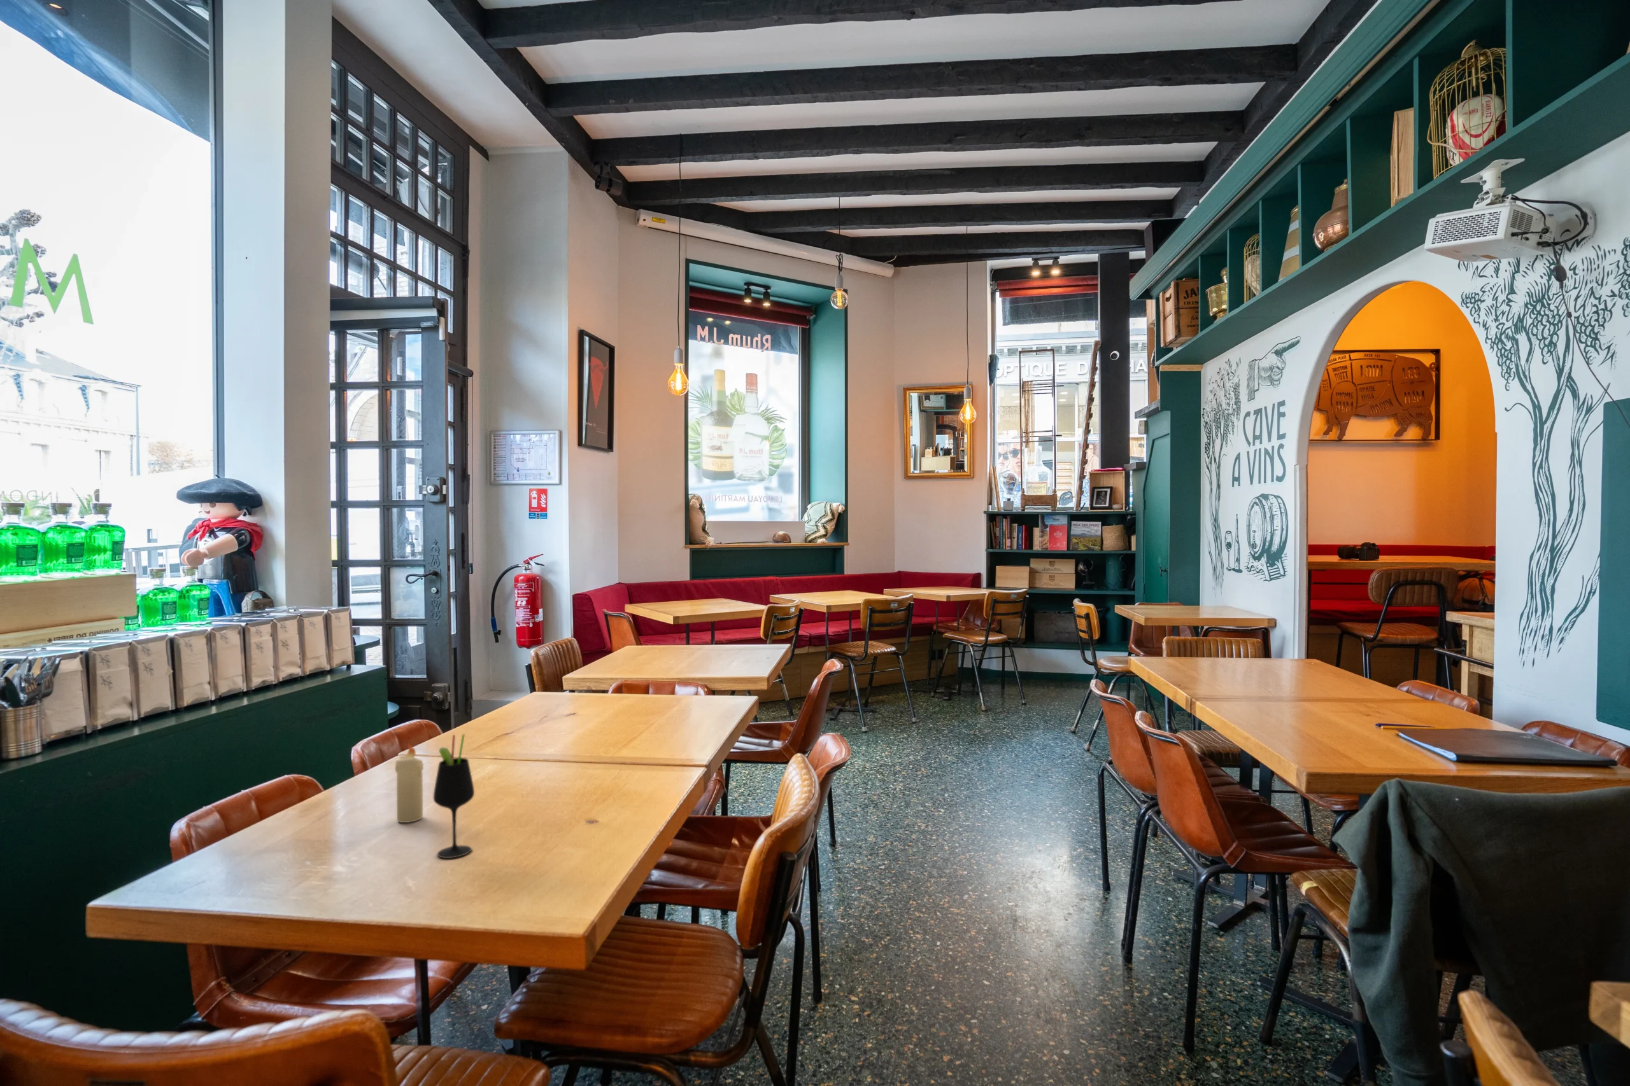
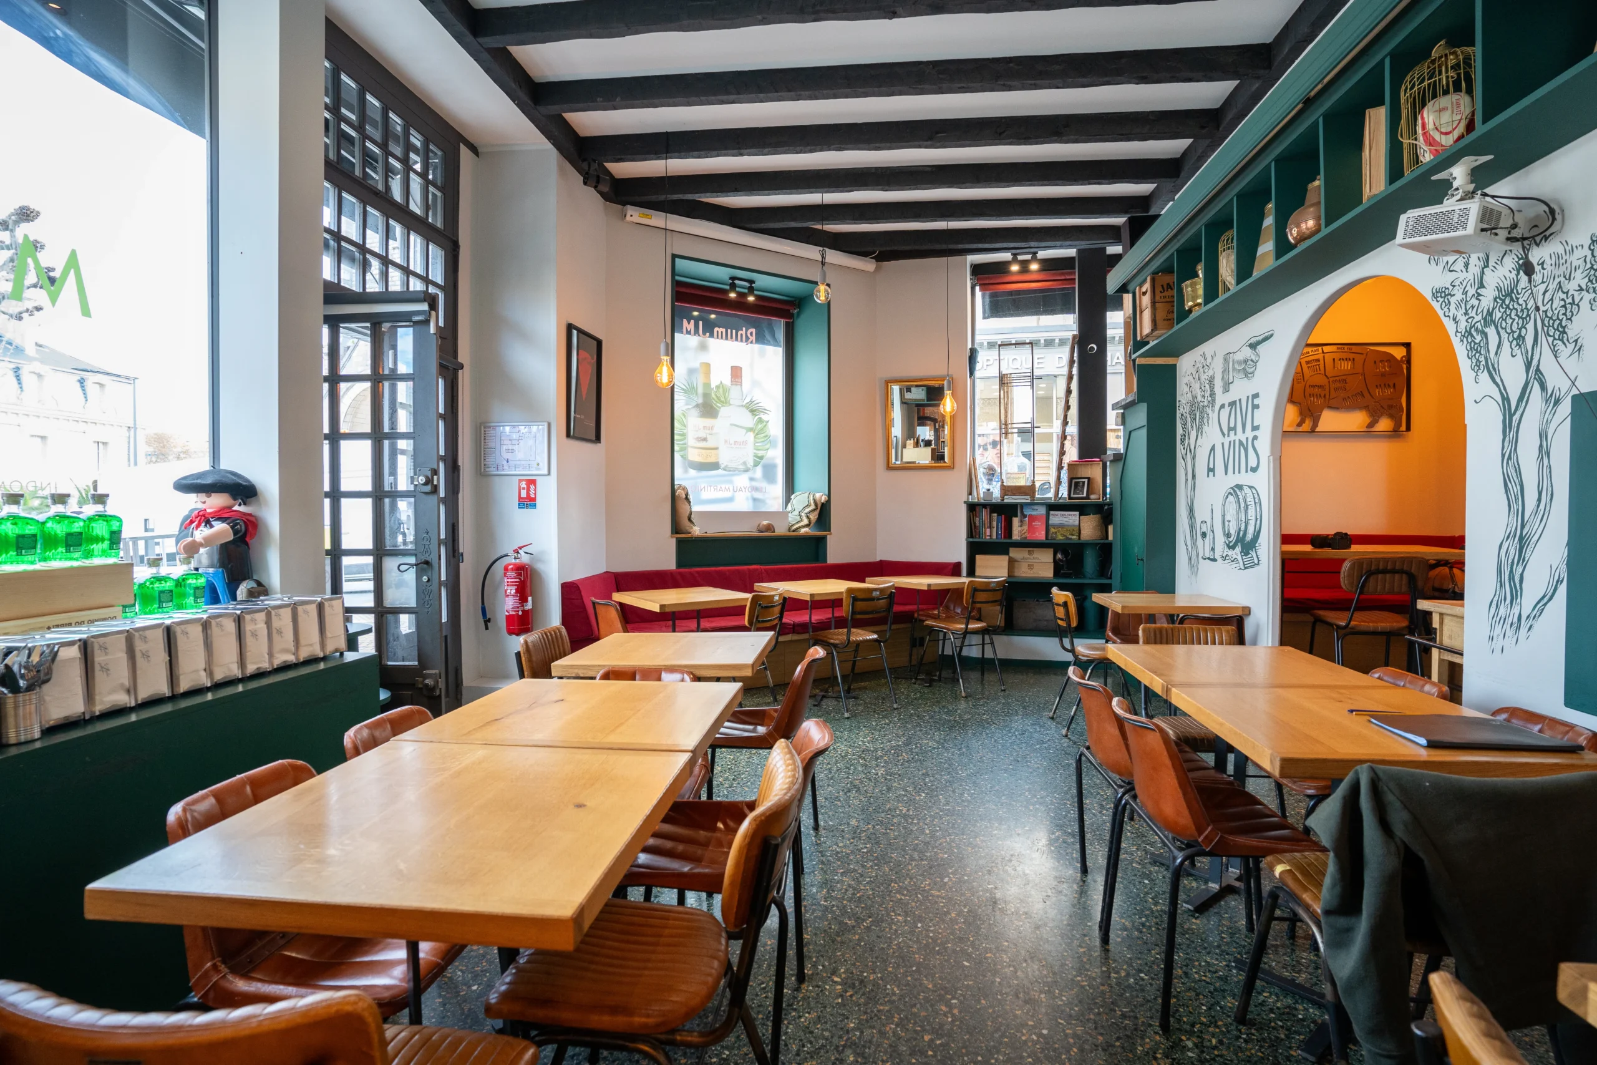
- wine glass [432,733,475,859]
- candle [394,743,424,823]
